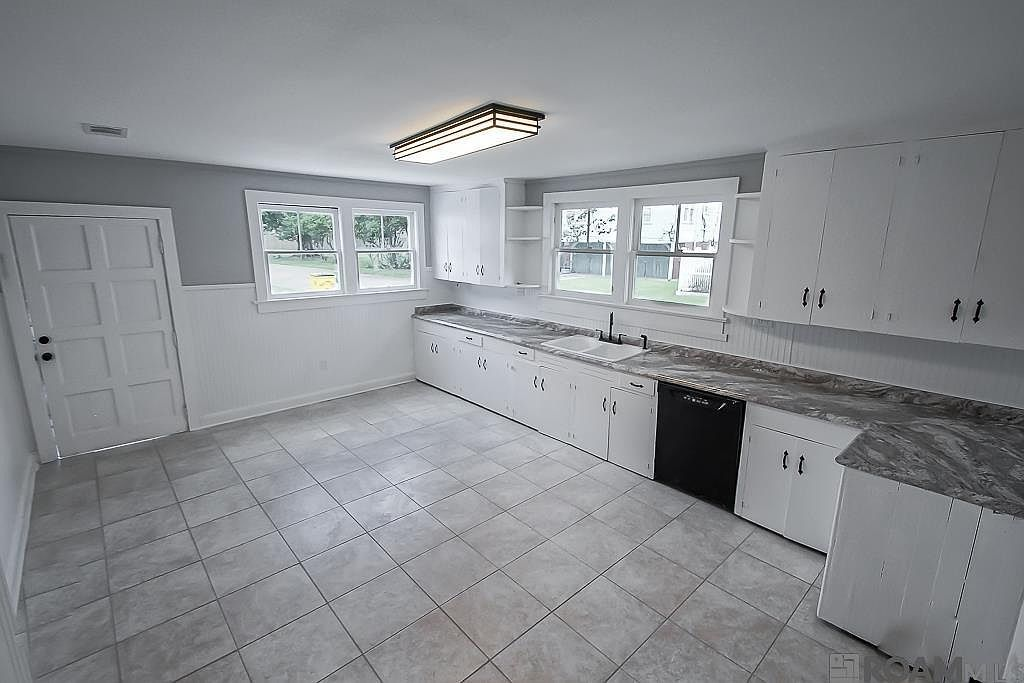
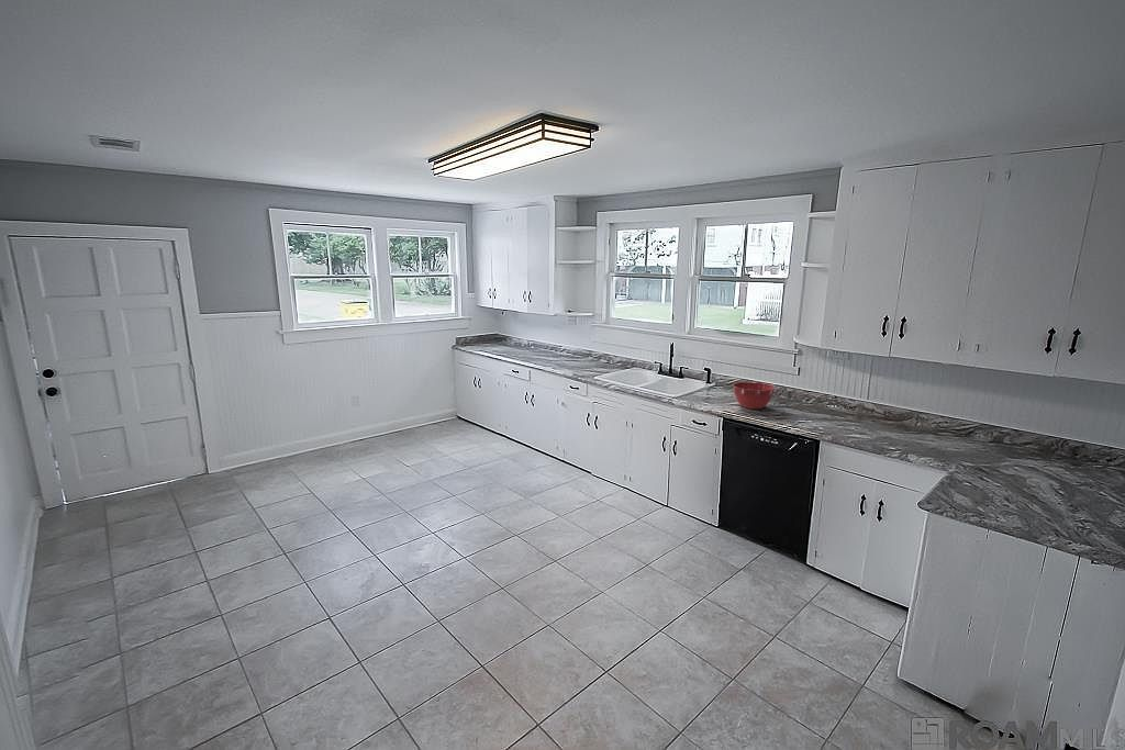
+ mixing bowl [732,381,776,410]
